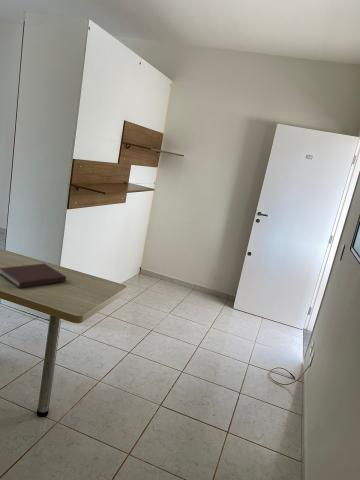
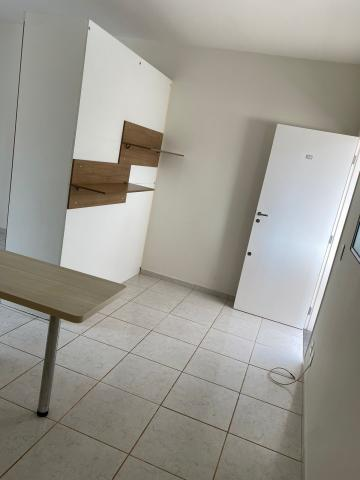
- notebook [0,263,67,289]
